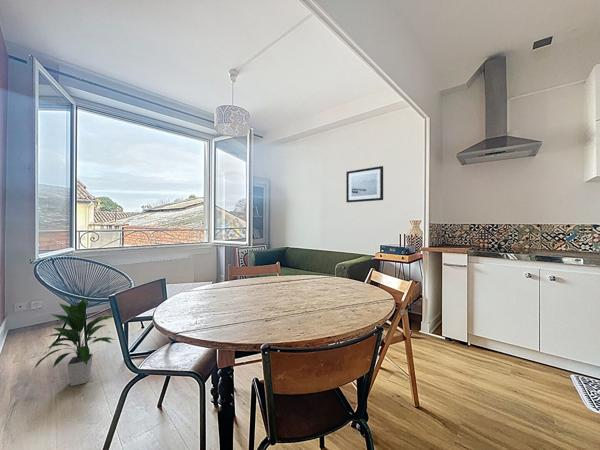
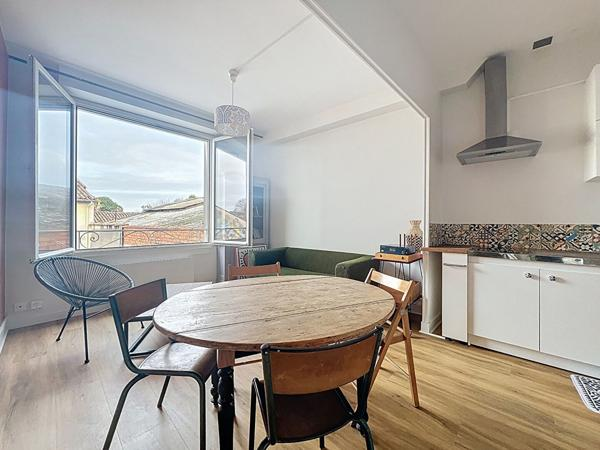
- indoor plant [33,298,116,387]
- wall art [345,165,384,204]
